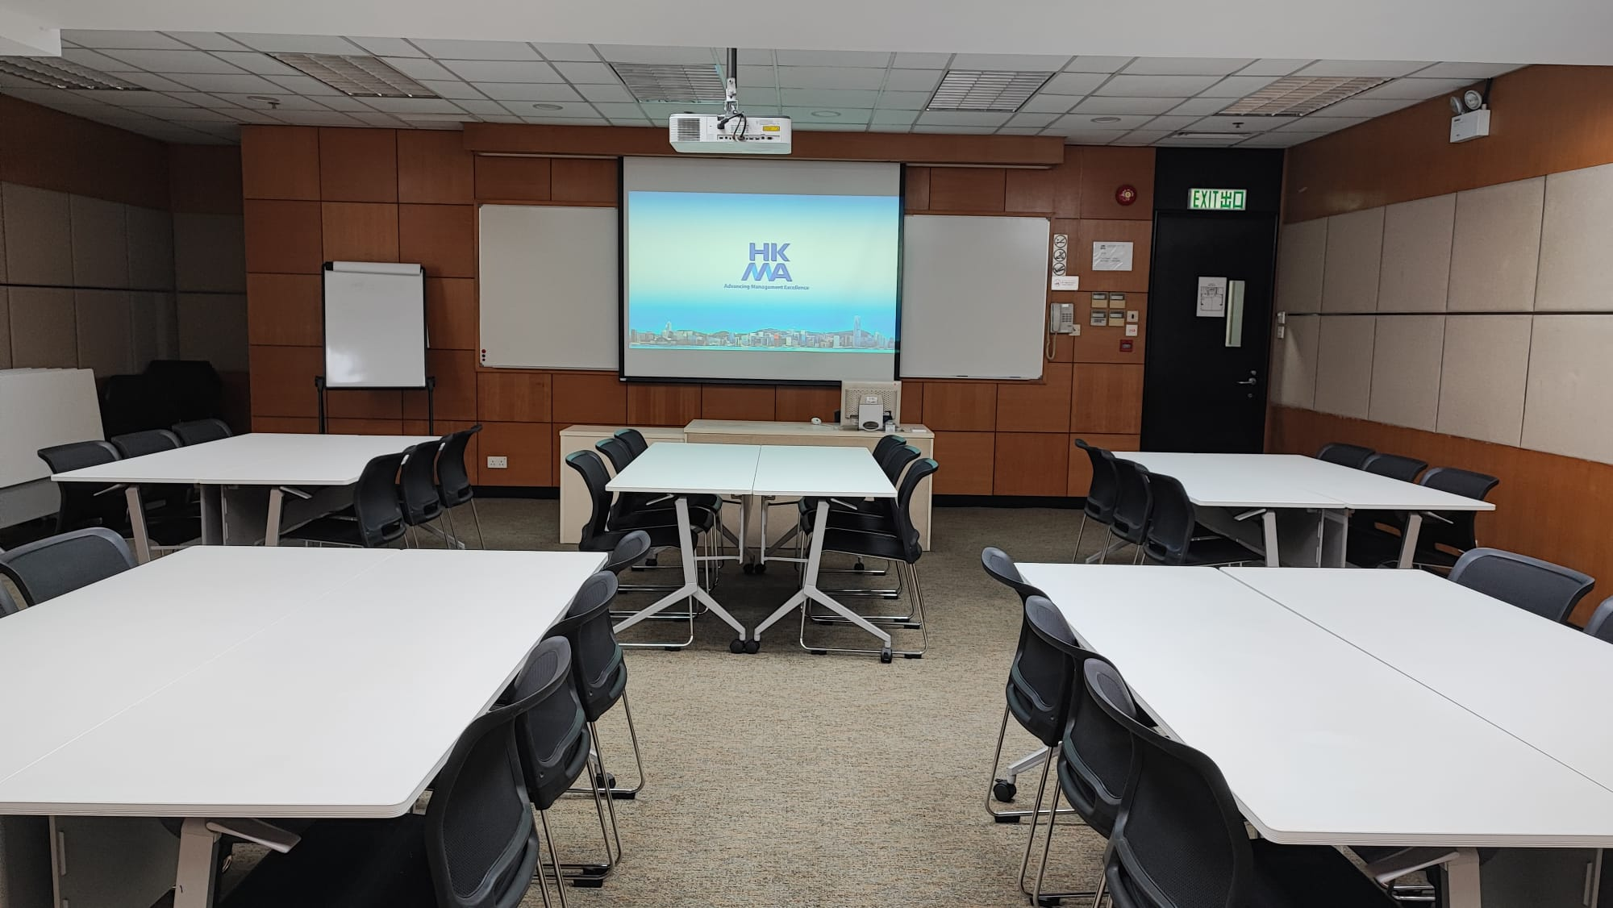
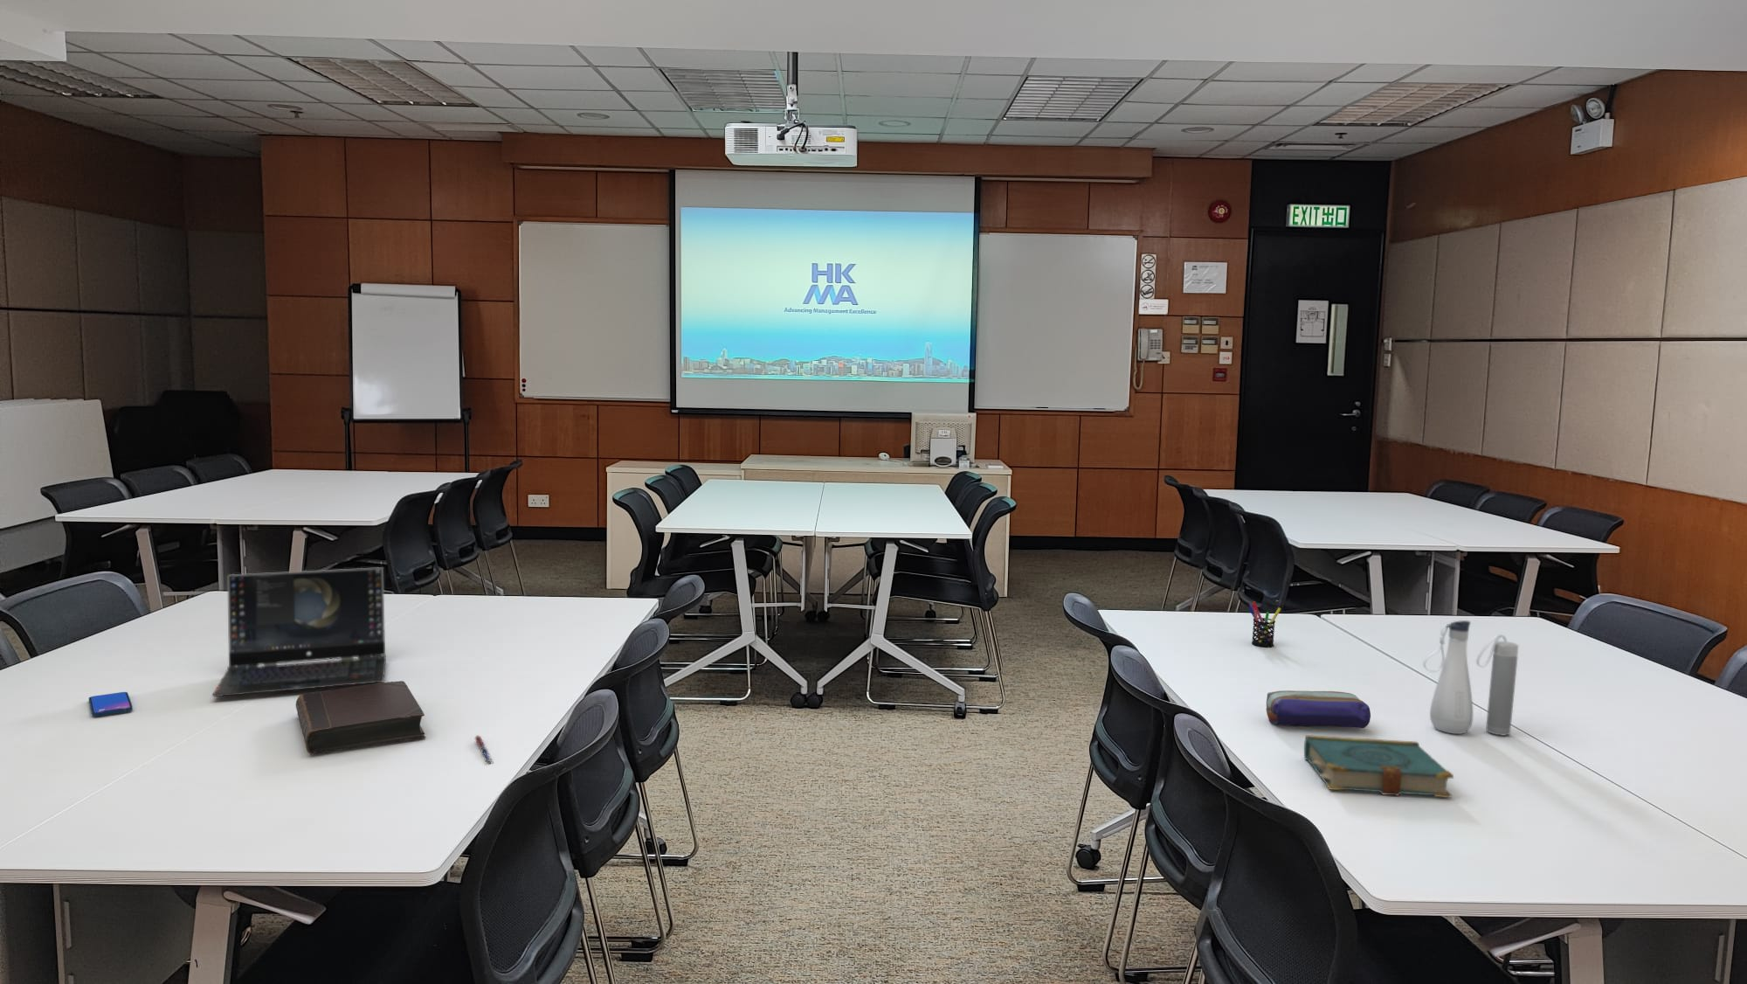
+ book [1303,734,1454,799]
+ pencil case [1266,690,1371,728]
+ pen holder [1248,601,1281,648]
+ laptop computer [212,566,388,697]
+ pen [474,734,493,763]
+ water bottle [1422,619,1519,737]
+ book [295,680,426,756]
+ smartphone [89,691,133,716]
